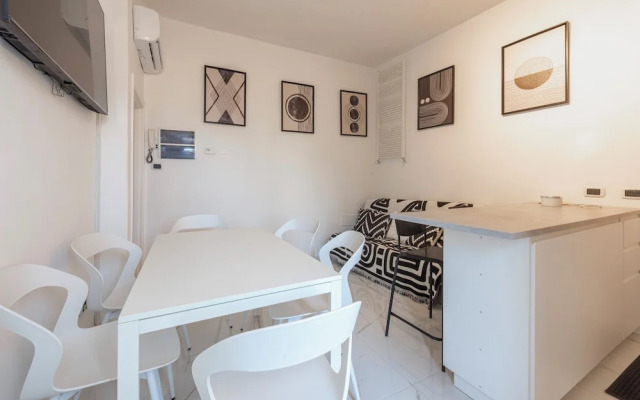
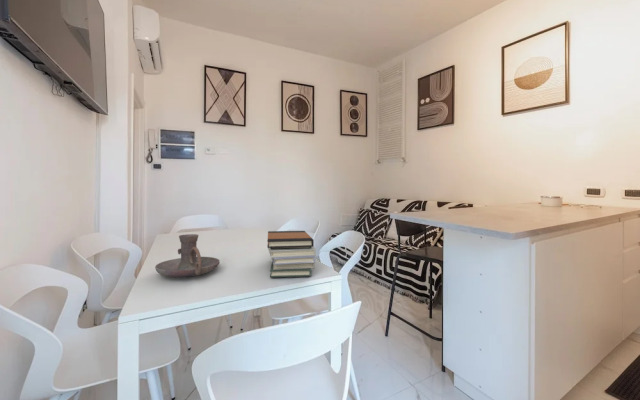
+ candle holder [154,233,221,278]
+ book stack [266,230,317,278]
